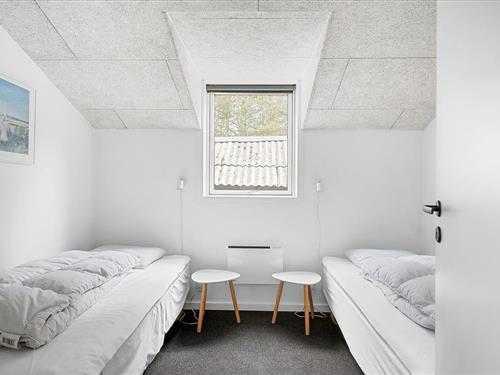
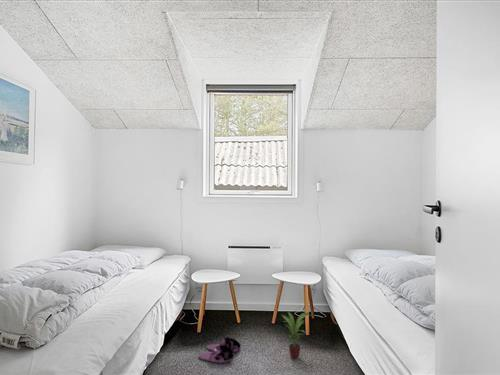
+ potted plant [281,311,310,359]
+ slippers [198,336,242,364]
